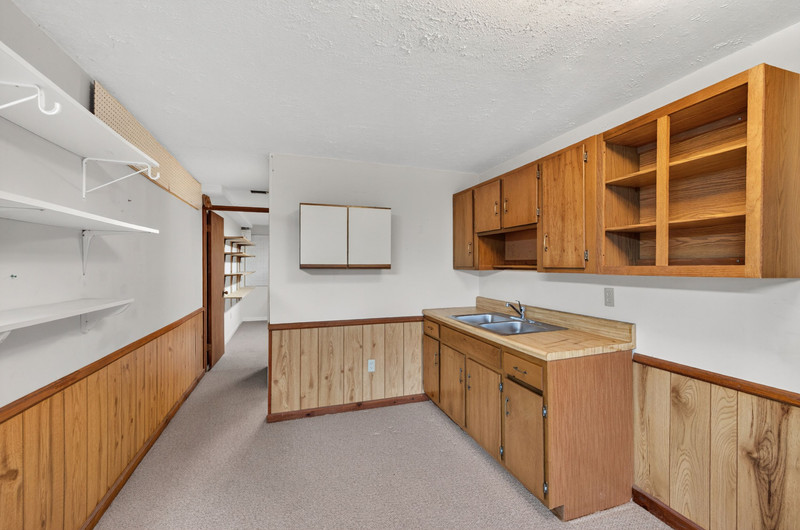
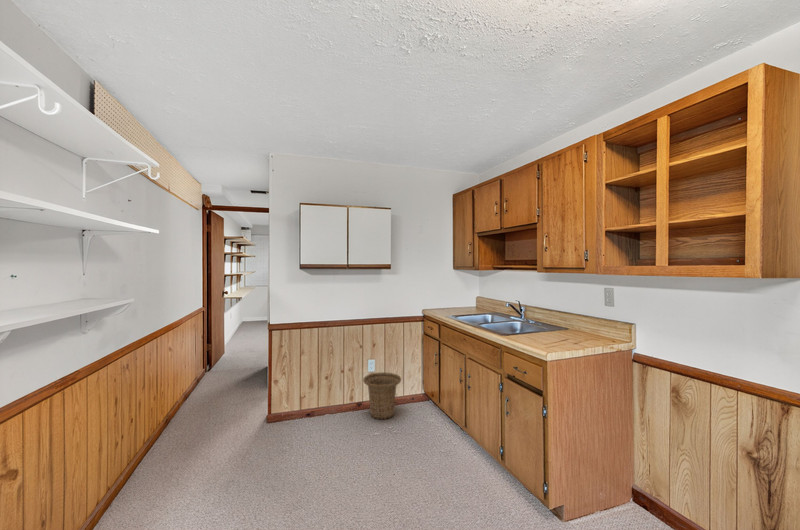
+ basket [362,371,402,420]
